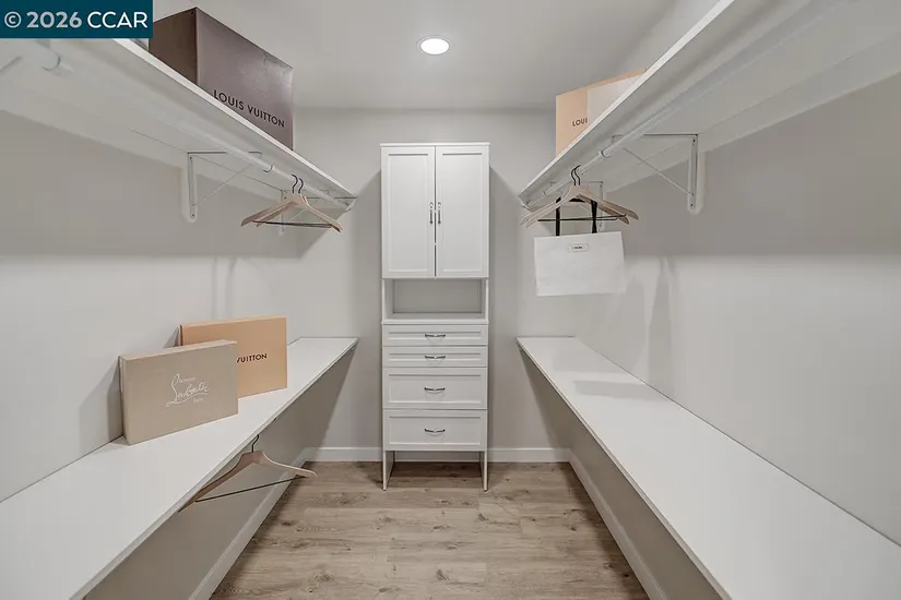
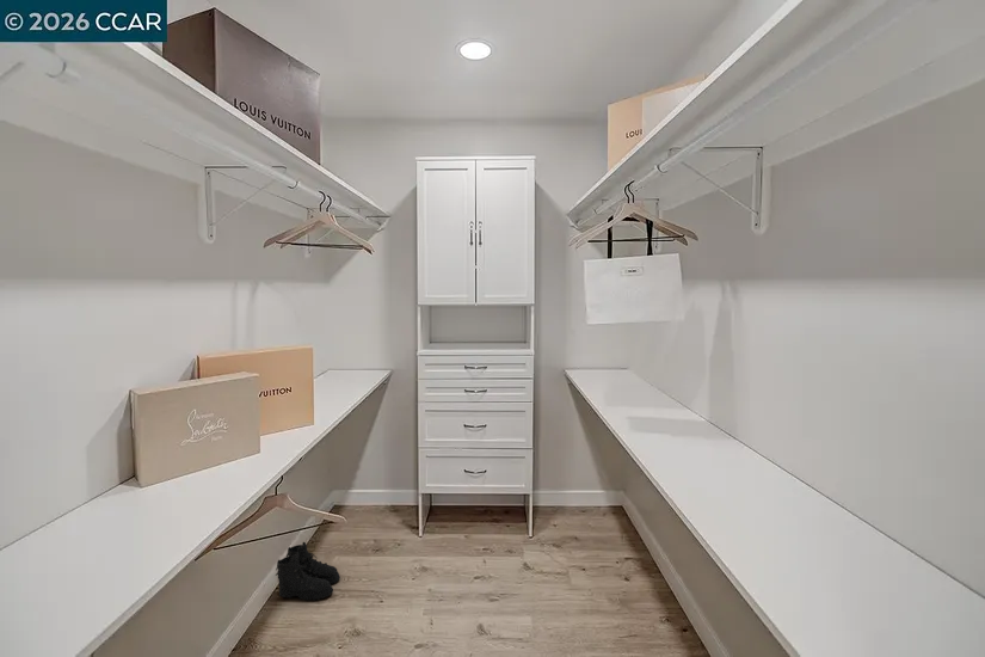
+ boots [275,541,341,602]
